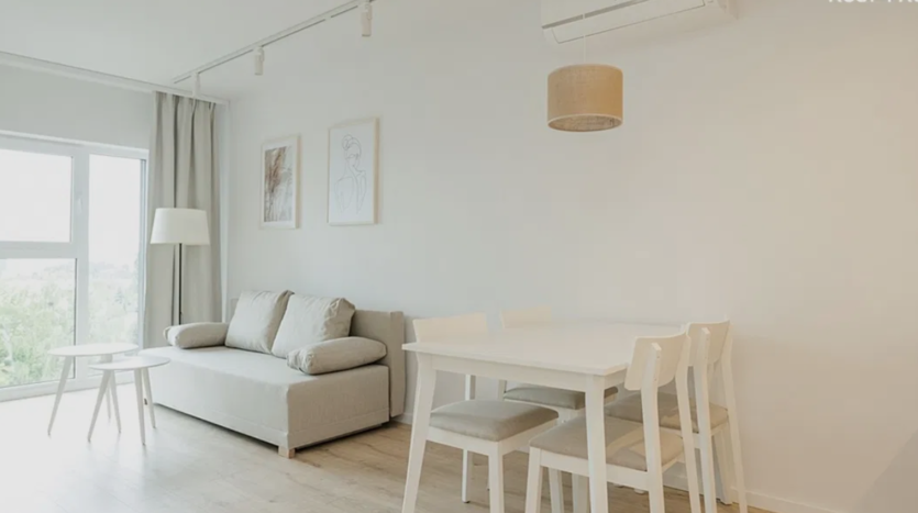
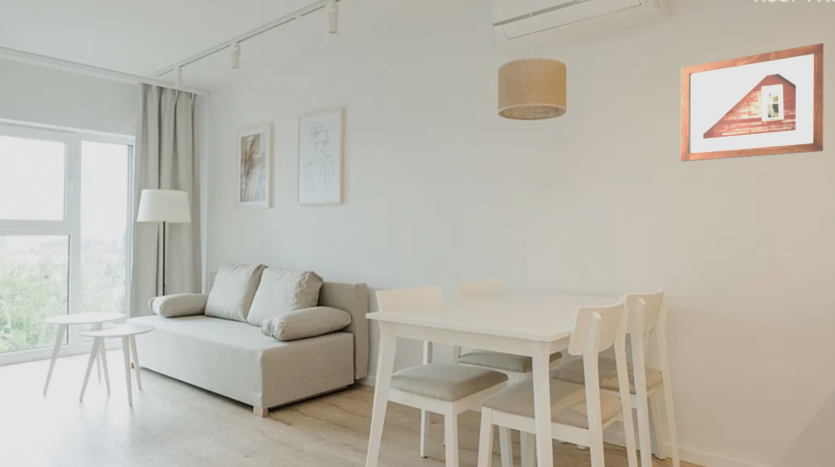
+ picture frame [680,42,825,162]
